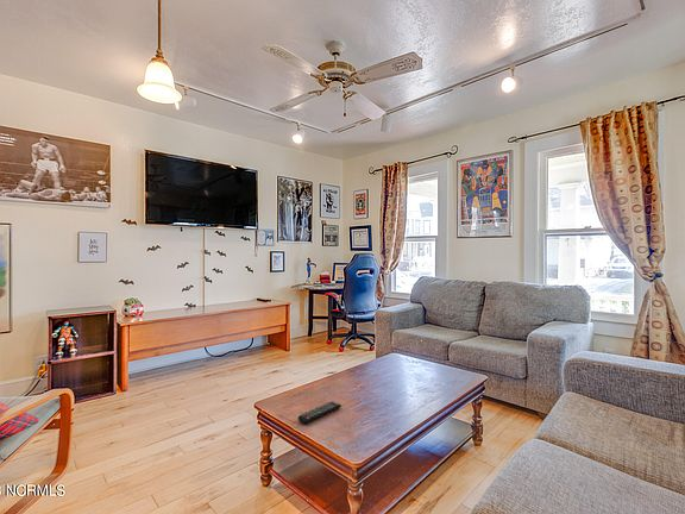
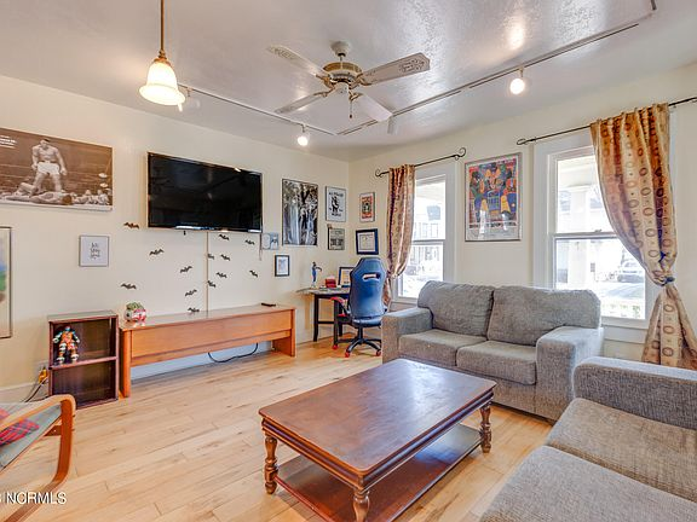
- remote control [297,401,342,425]
